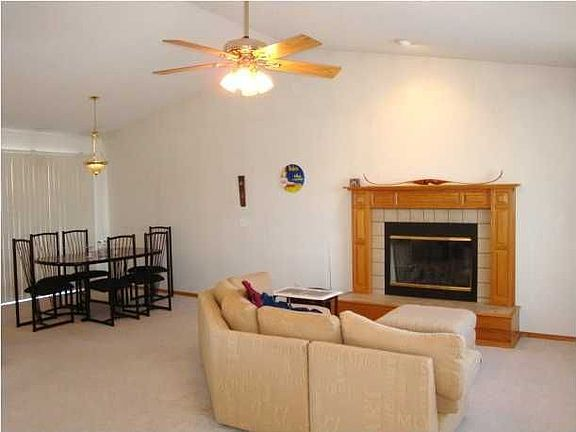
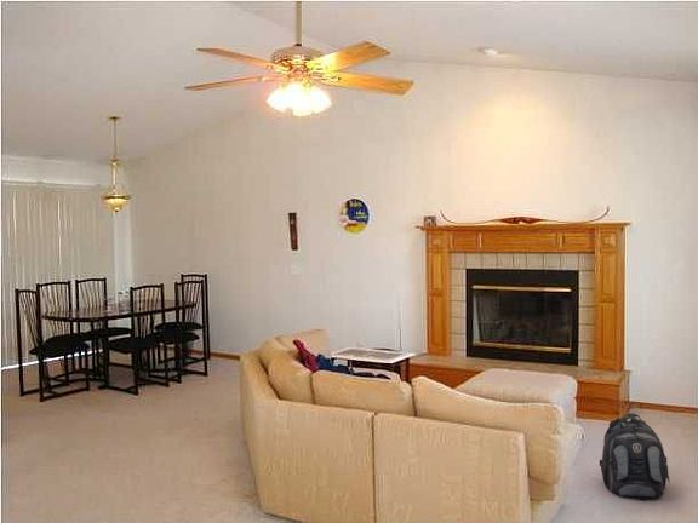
+ backpack [599,412,671,501]
